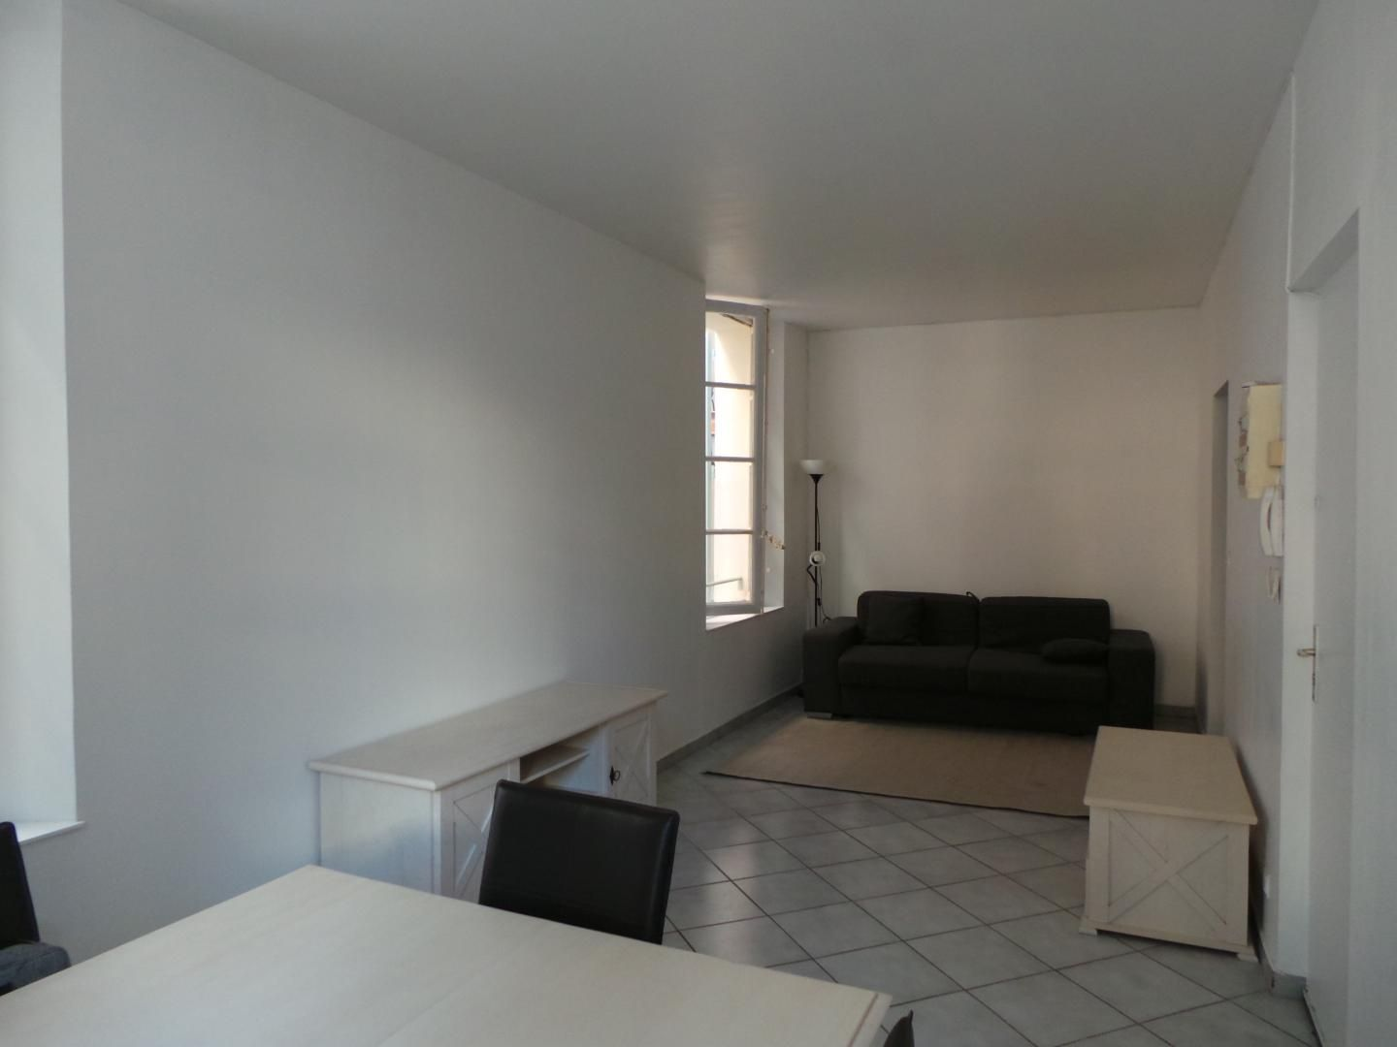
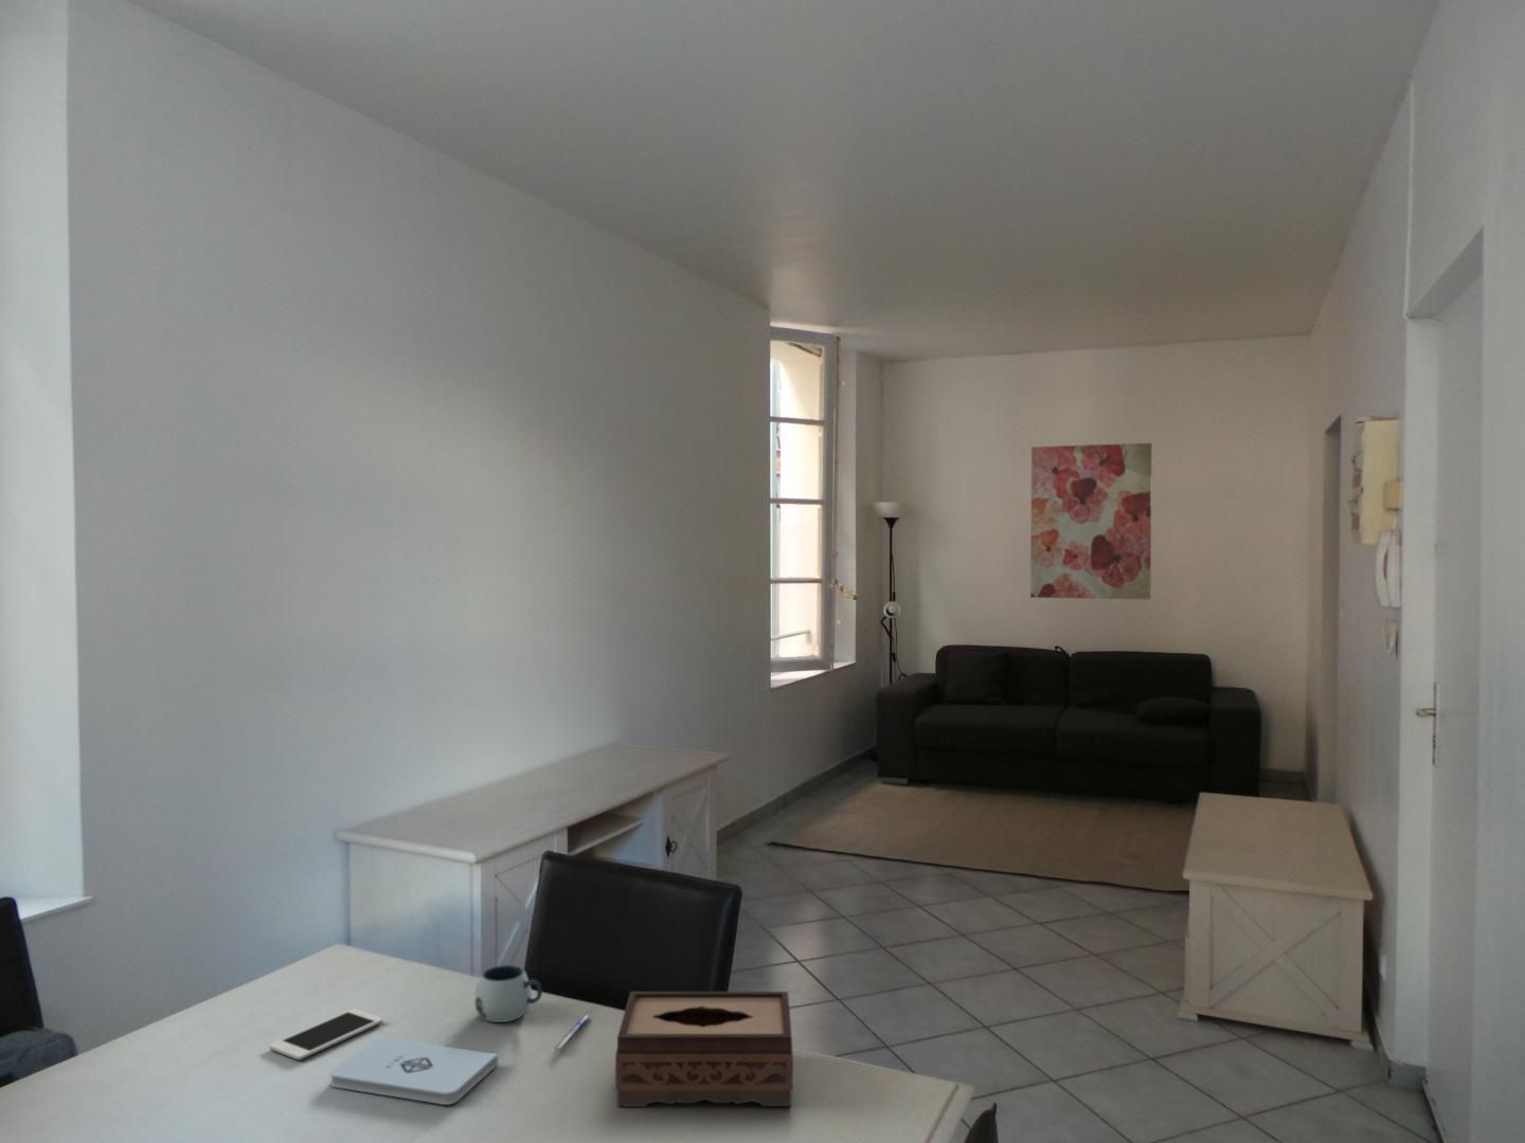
+ pen [554,1013,592,1052]
+ mug [473,964,543,1023]
+ notepad [329,1036,498,1106]
+ wall art [1029,442,1153,600]
+ cell phone [268,1007,384,1061]
+ tissue box [615,991,794,1107]
